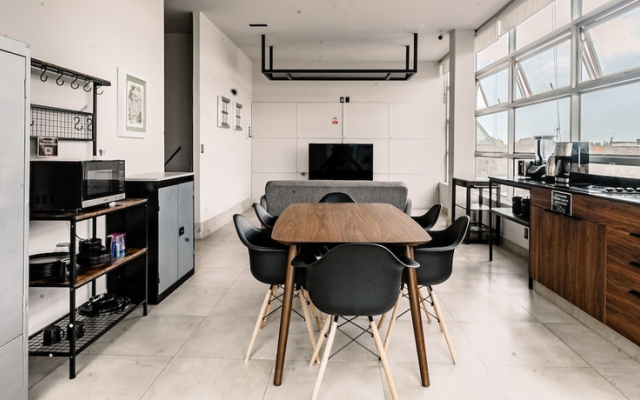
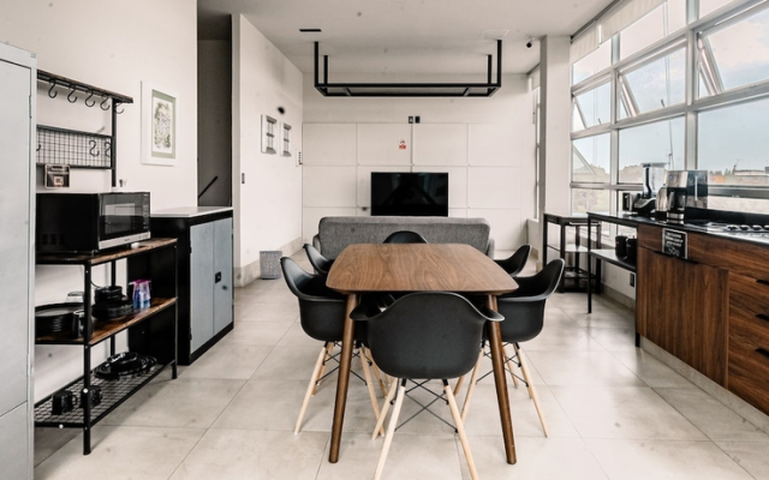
+ waste bin [258,250,284,280]
